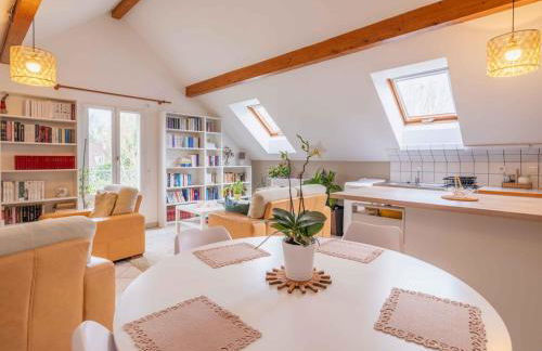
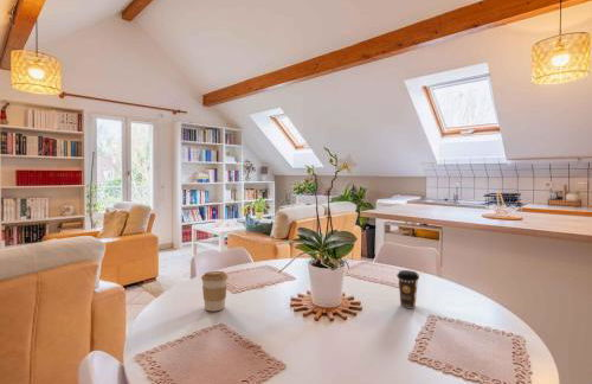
+ coffee cup [200,270,230,312]
+ coffee cup [395,269,420,309]
